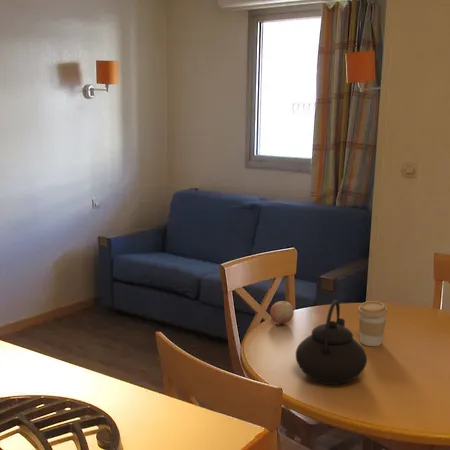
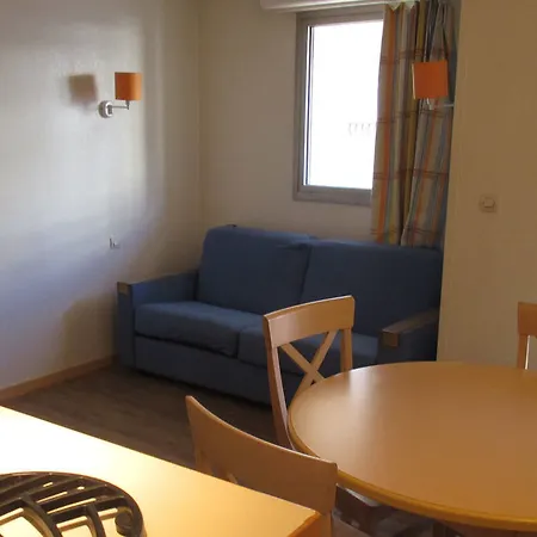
- fruit [269,300,294,325]
- teapot [295,299,368,386]
- coffee cup [357,300,389,347]
